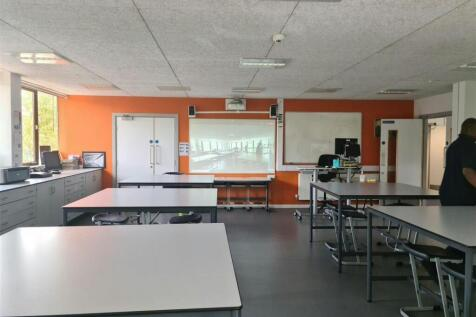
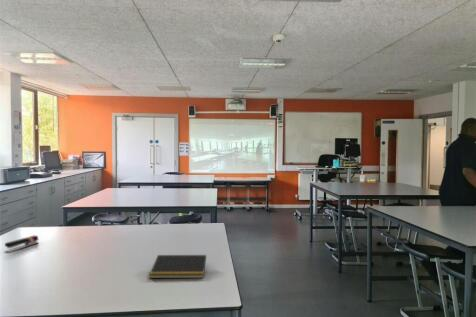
+ stapler [4,235,40,254]
+ notepad [148,254,207,279]
